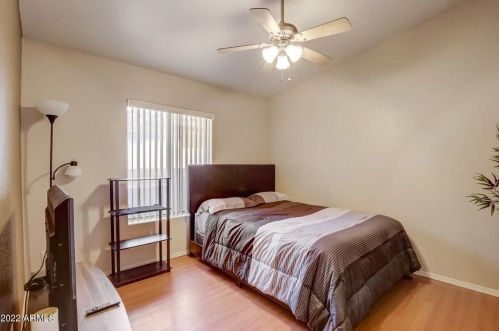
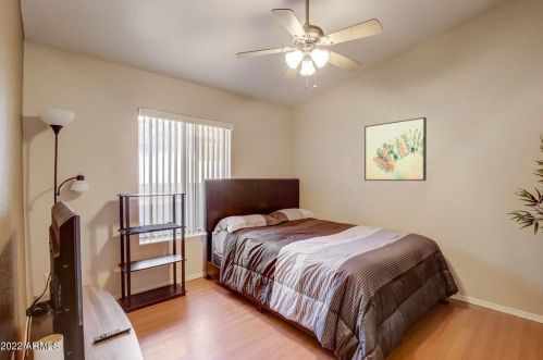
+ wall art [363,116,428,182]
